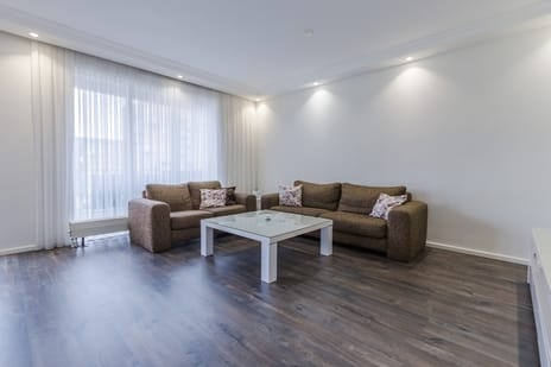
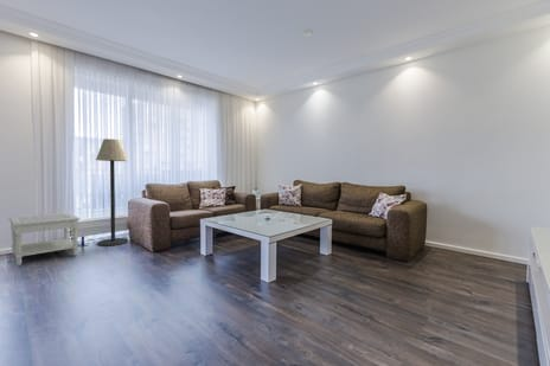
+ floor lamp [95,137,129,248]
+ side table [7,212,81,267]
